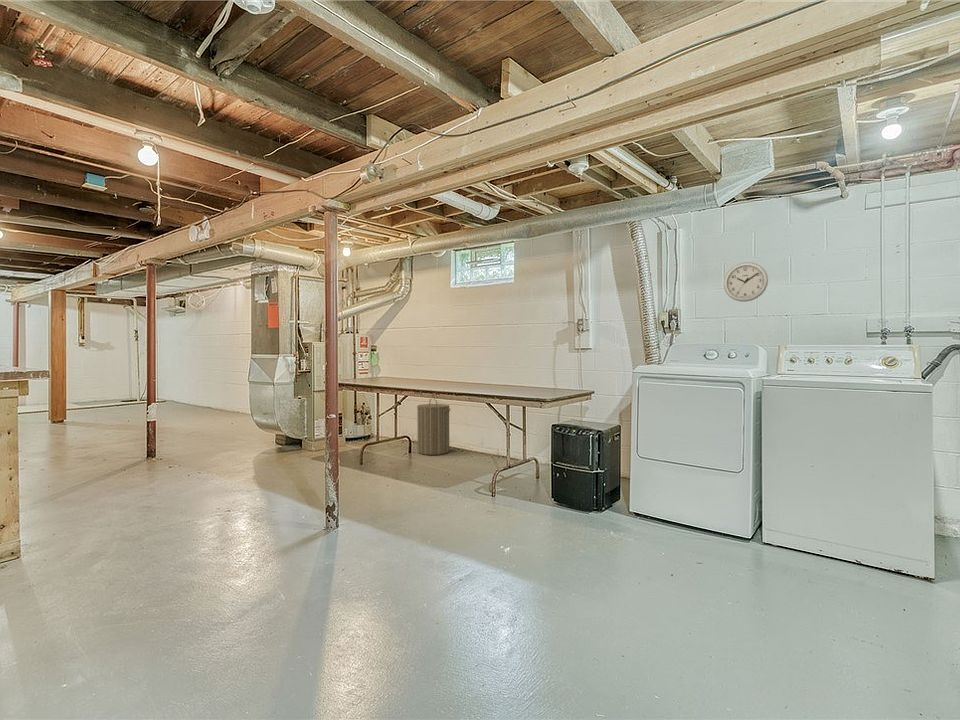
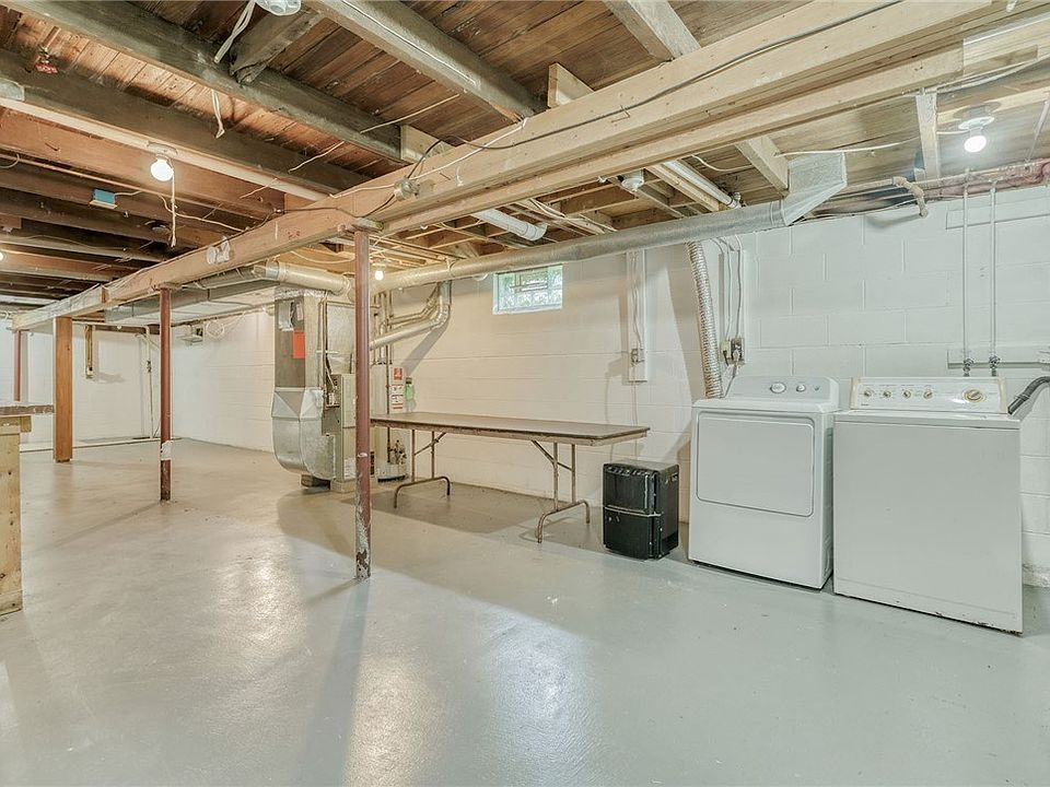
- wall clock [723,261,769,303]
- laundry hamper [416,398,451,456]
